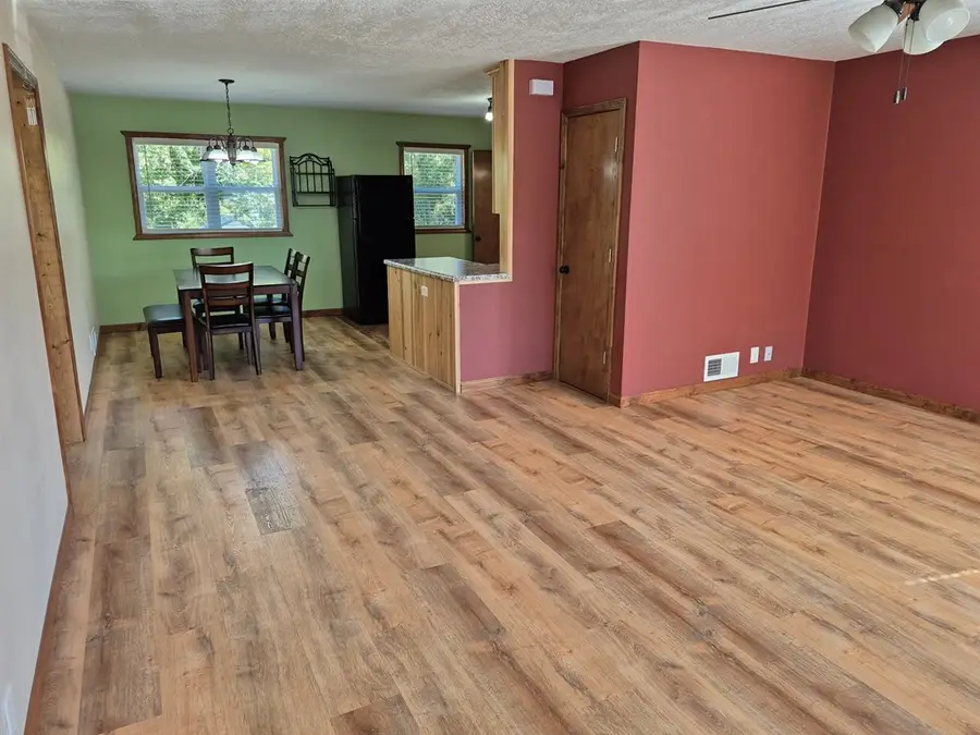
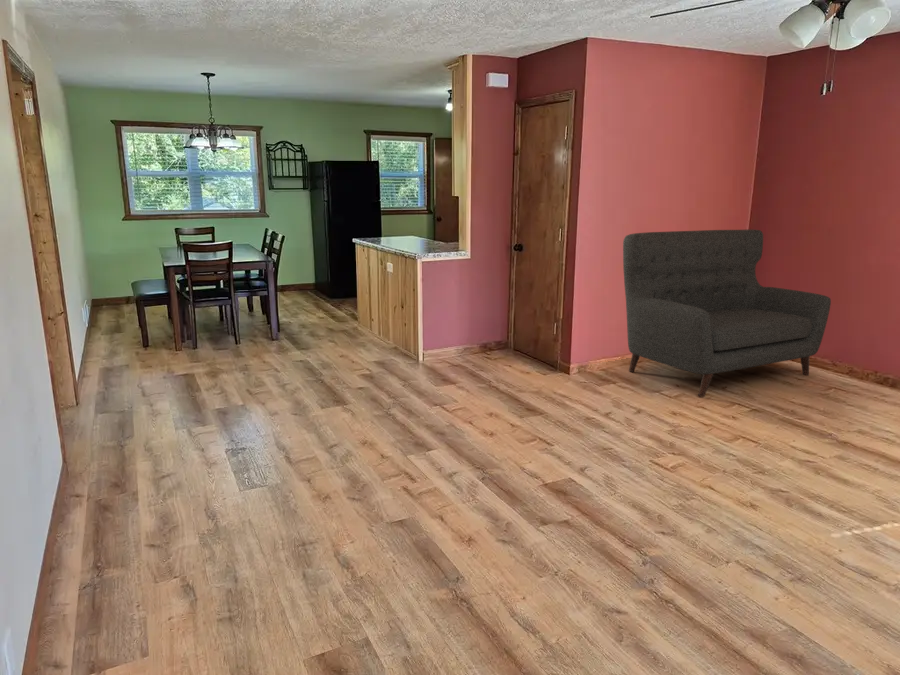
+ sofa [622,229,832,398]
